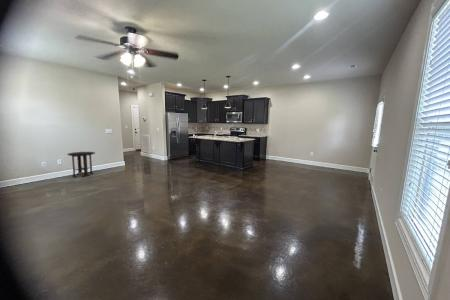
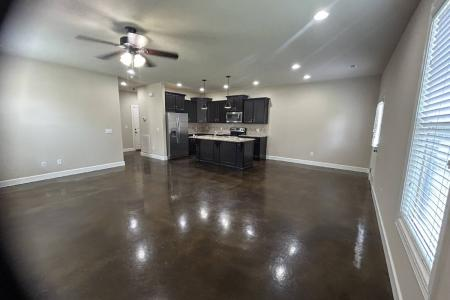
- side table [66,151,96,178]
